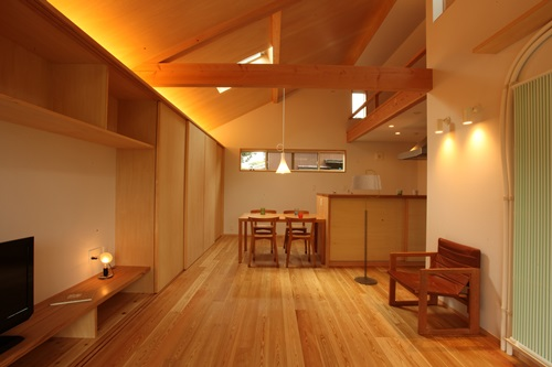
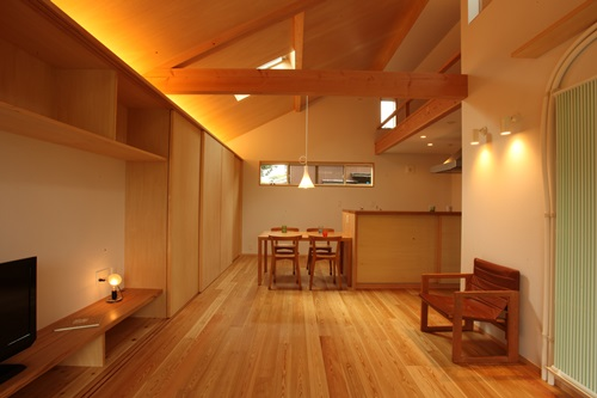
- floor lamp [350,169,383,285]
